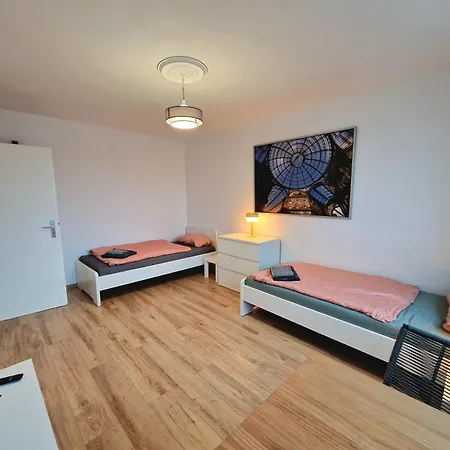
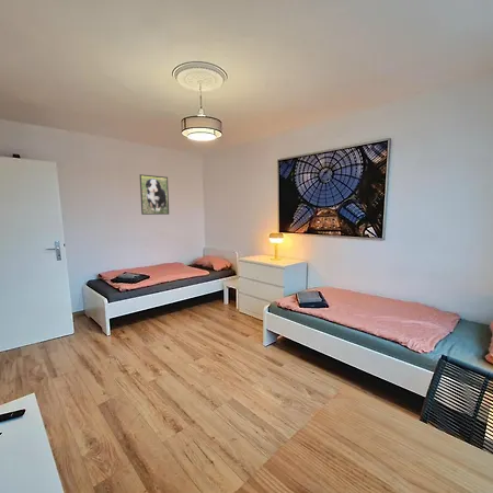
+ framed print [139,173,170,216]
